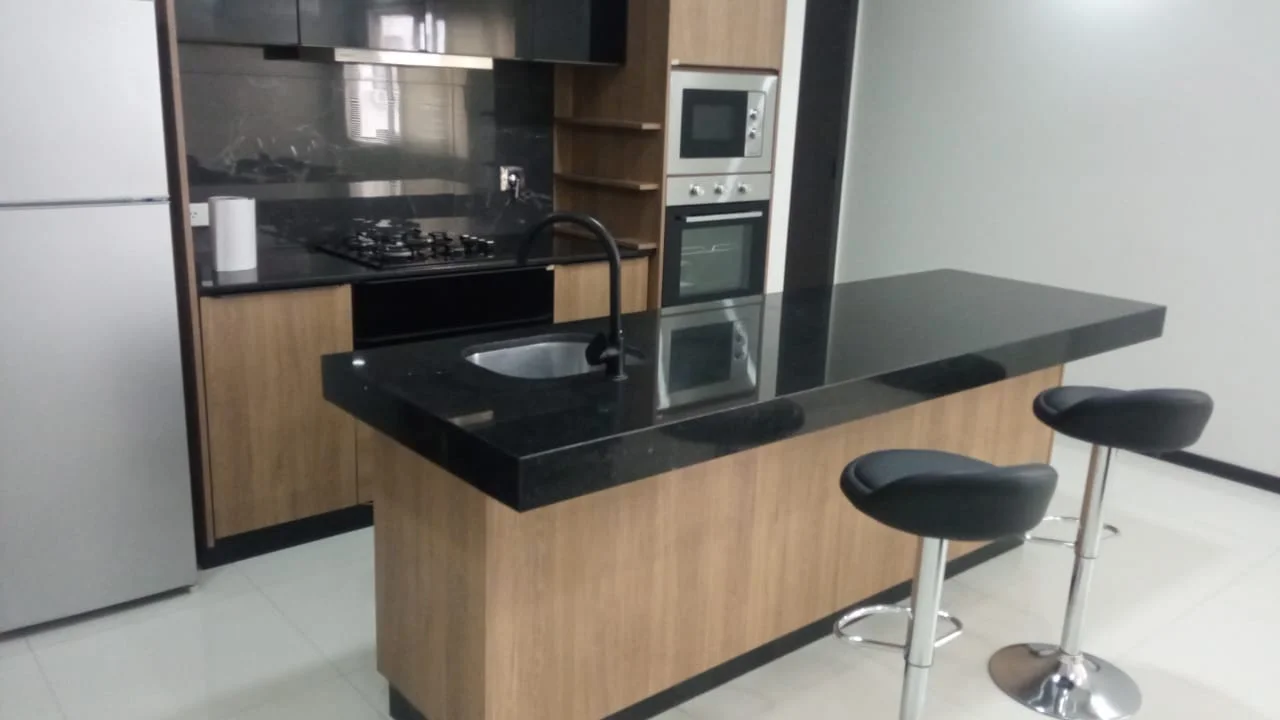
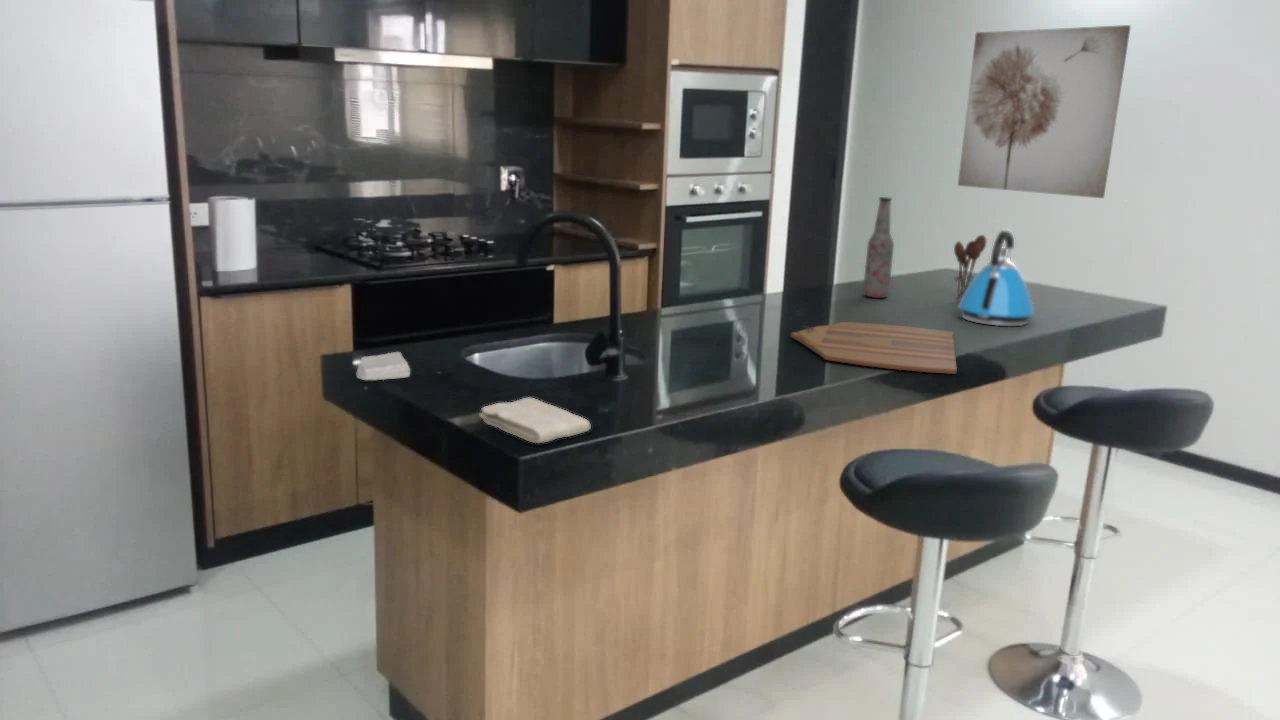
+ kettle [957,228,1036,327]
+ wall art [957,24,1132,199]
+ bottle [862,196,895,299]
+ washcloth [478,397,592,444]
+ utensil holder [953,234,988,301]
+ soap bar [356,351,411,381]
+ cutting board [790,321,958,375]
